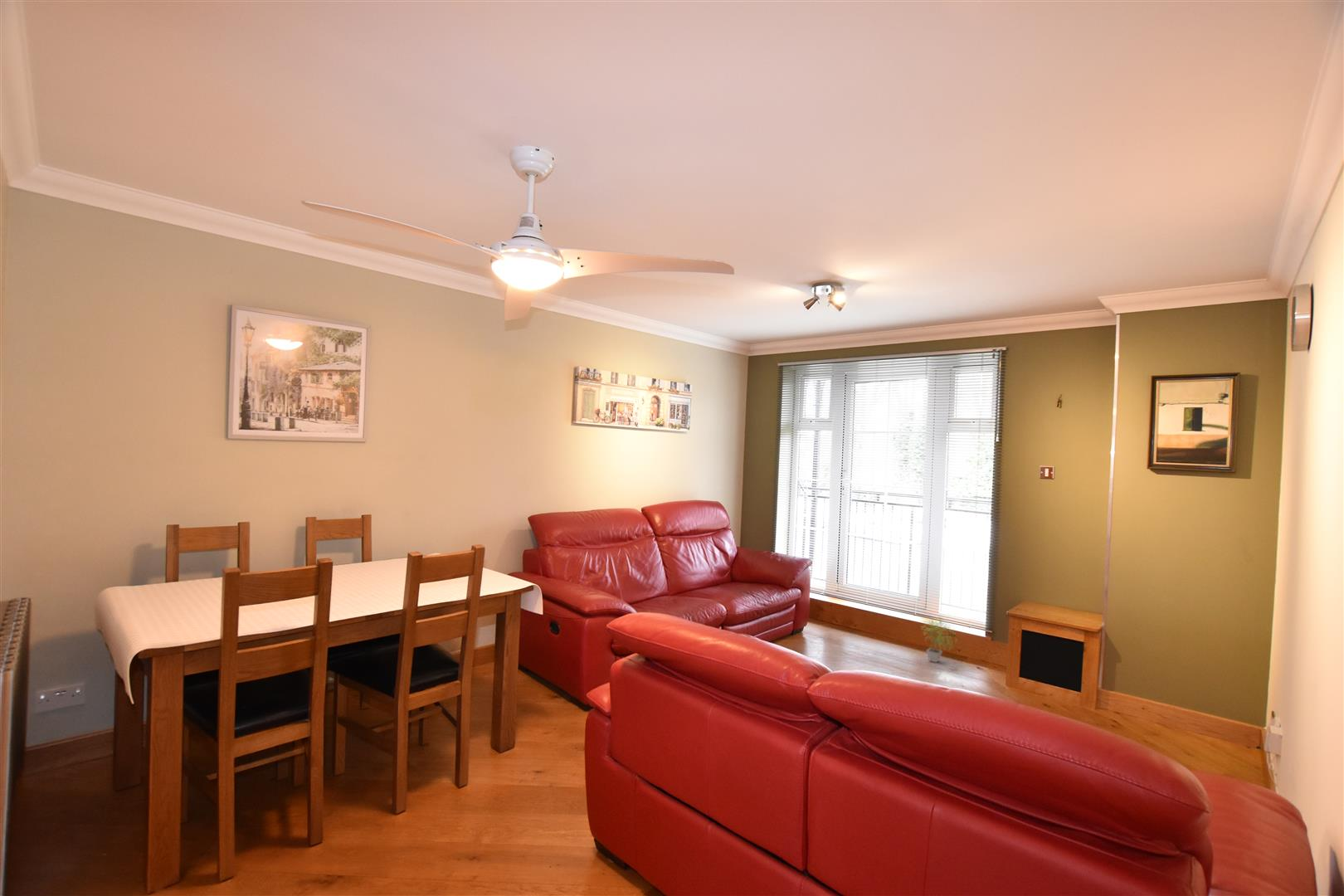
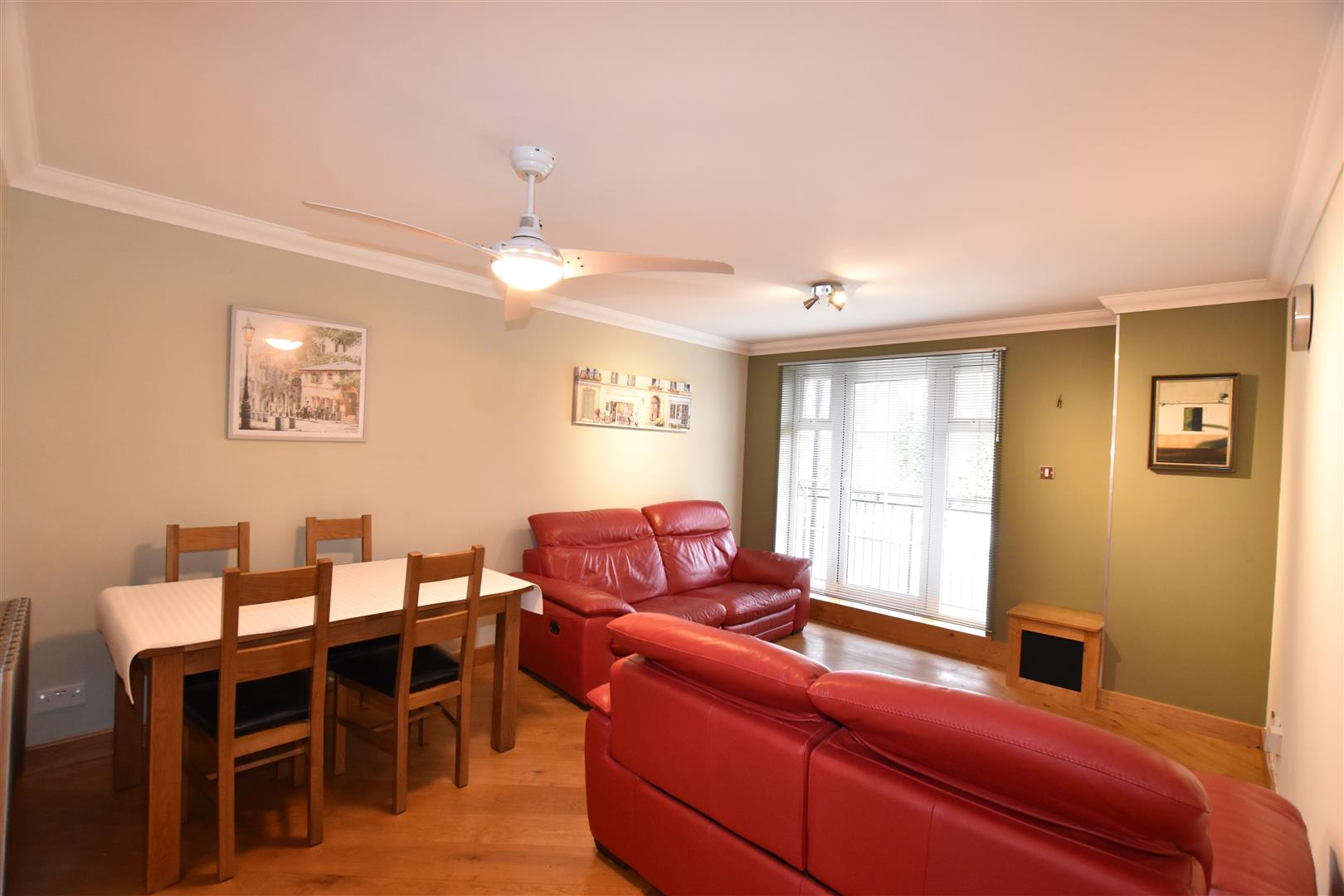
- potted plant [920,616,959,664]
